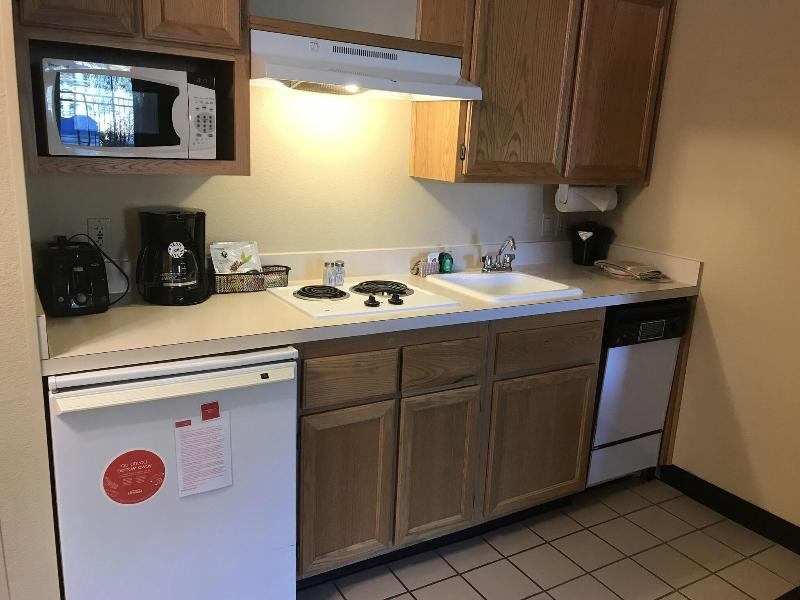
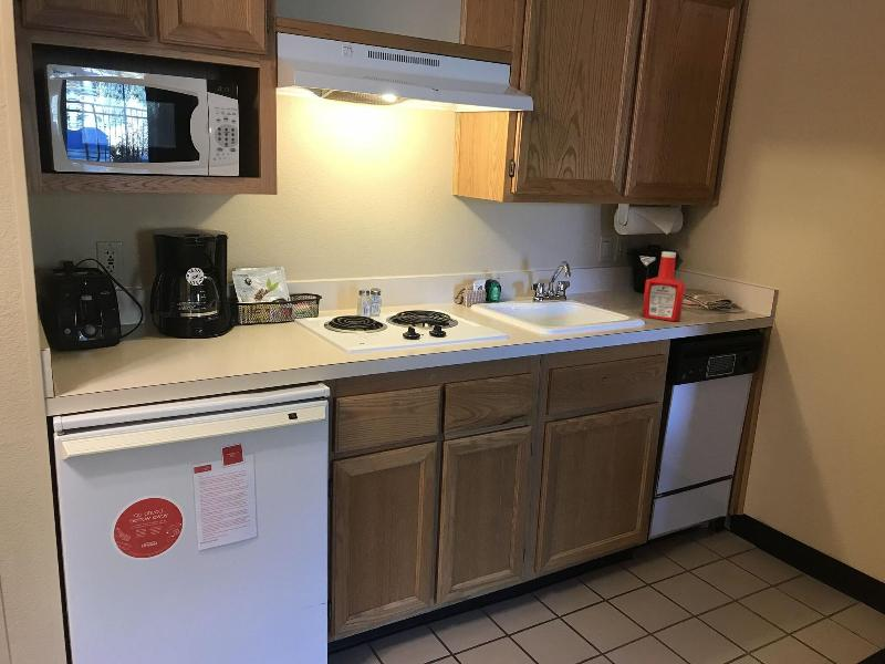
+ soap bottle [641,250,686,322]
